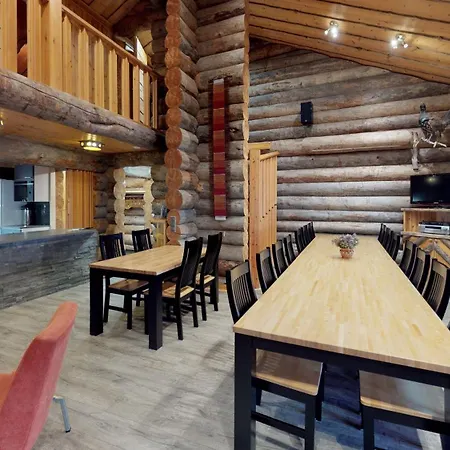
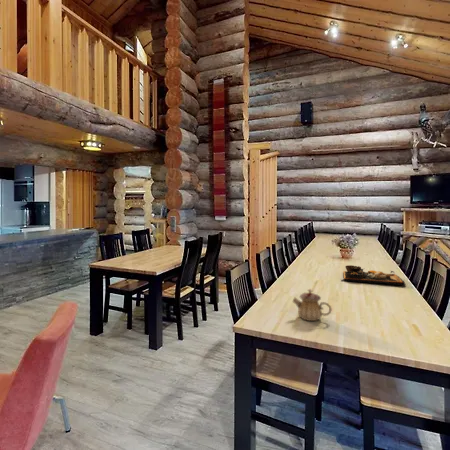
+ platter [340,264,407,286]
+ teapot [292,288,333,322]
